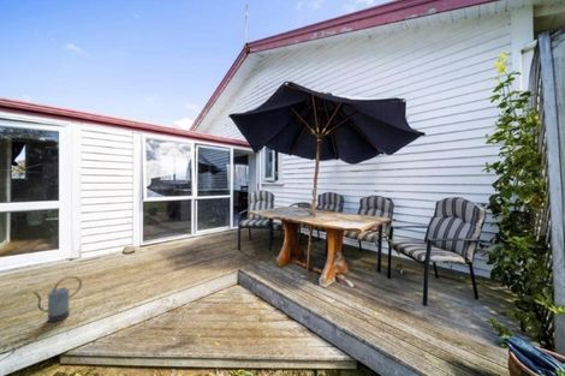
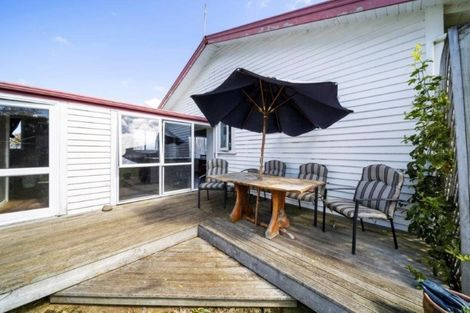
- watering can [31,275,83,323]
